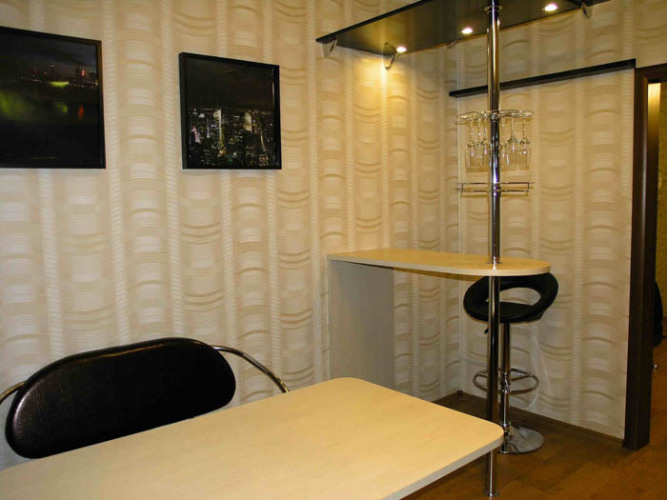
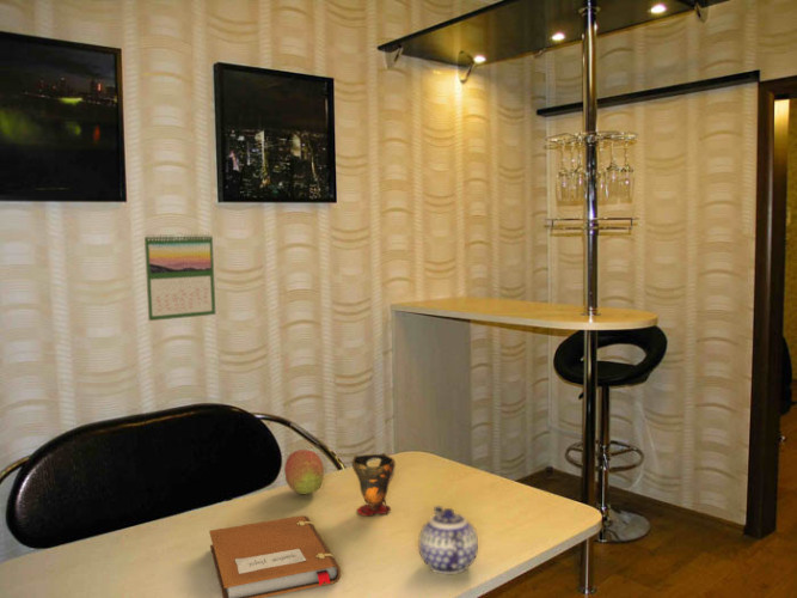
+ calendar [143,232,216,322]
+ teapot [418,505,479,575]
+ notebook [208,514,342,598]
+ cup [350,452,397,517]
+ fruit [283,448,325,495]
